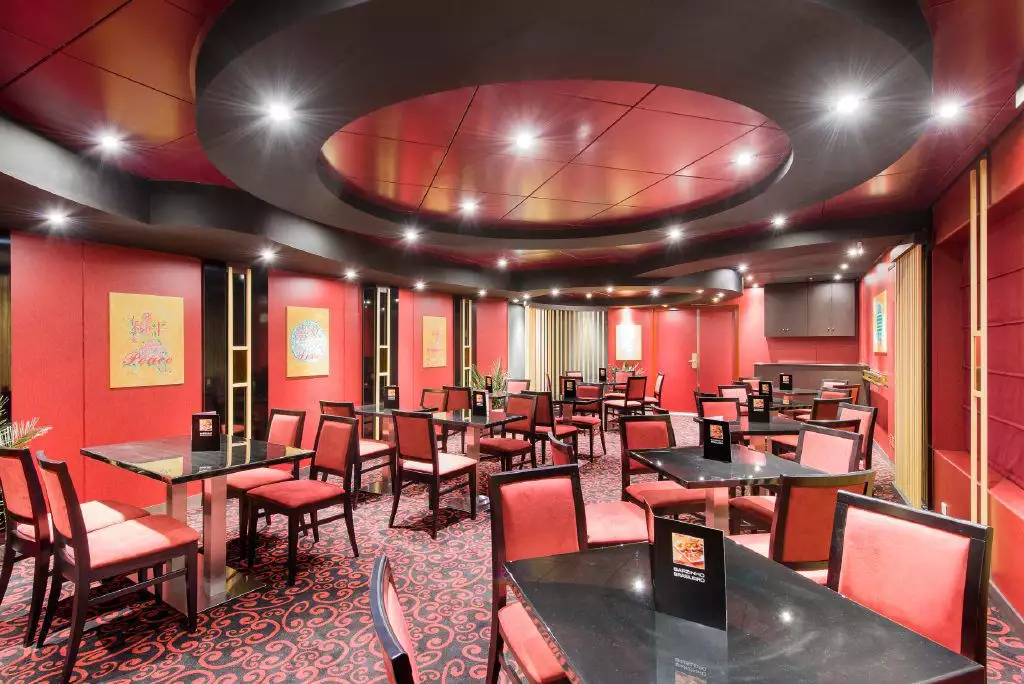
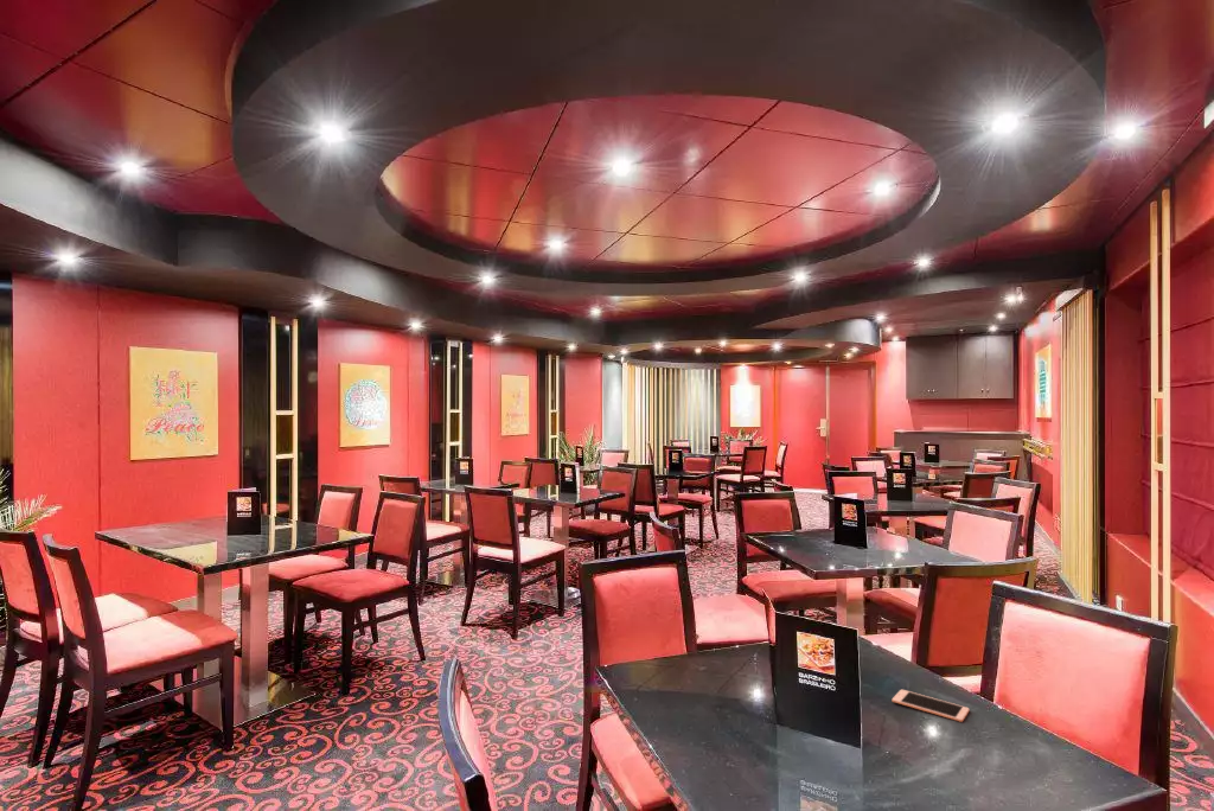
+ cell phone [892,689,970,723]
